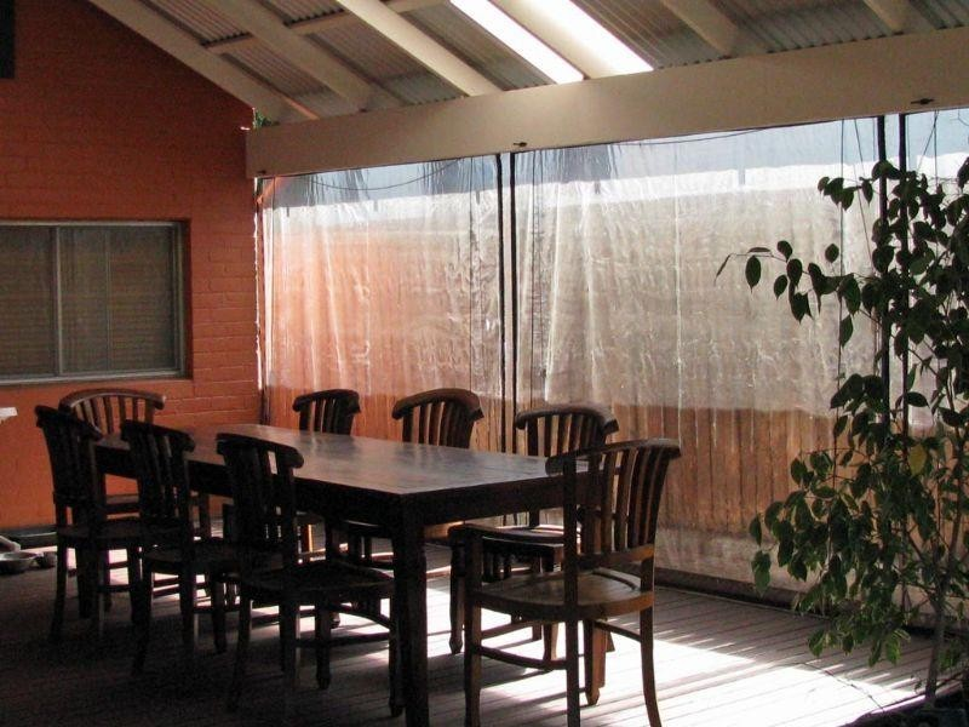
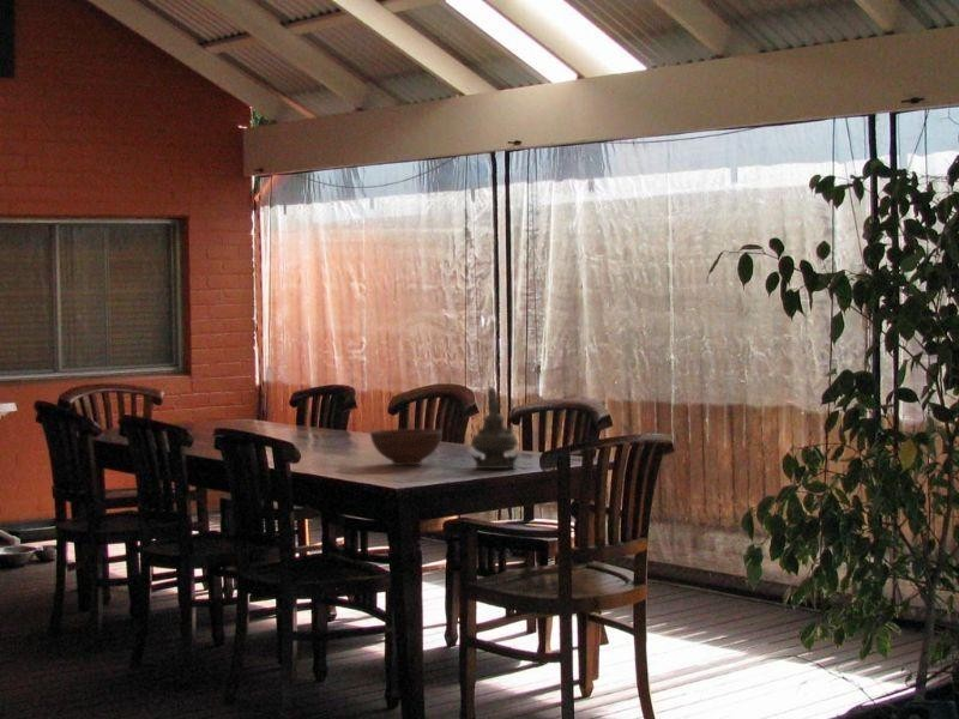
+ teapot [468,385,521,470]
+ bowl [369,428,444,466]
